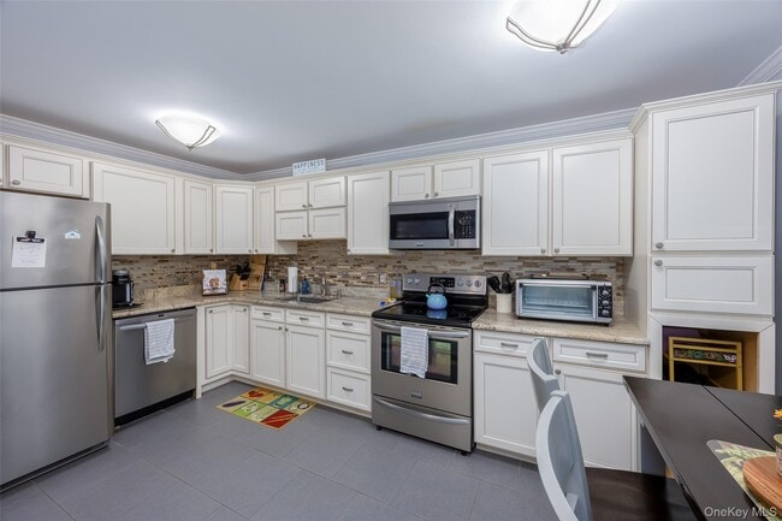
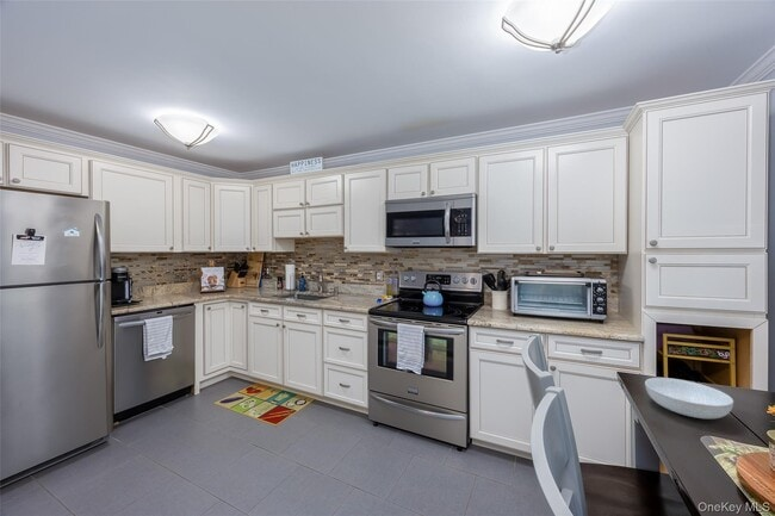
+ serving bowl [644,377,734,419]
